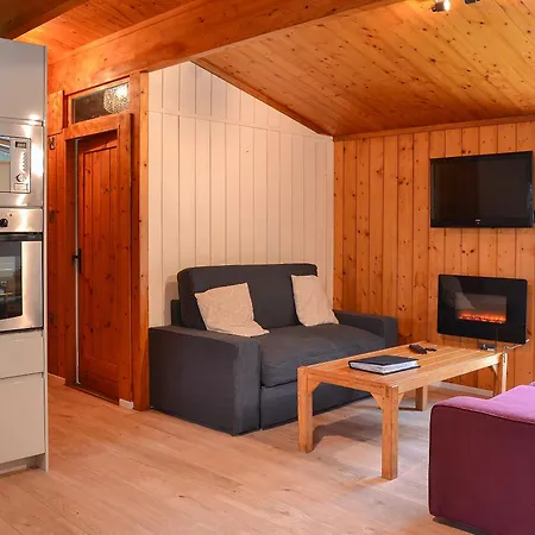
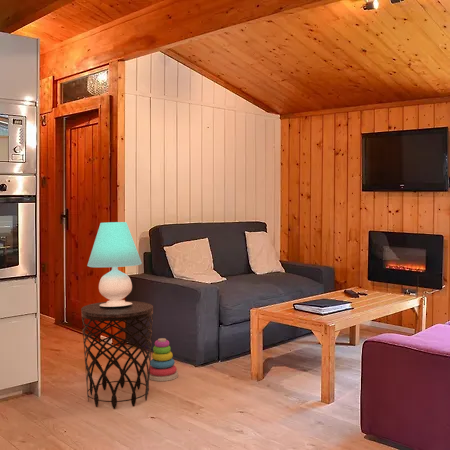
+ table lamp [86,221,143,307]
+ side table [80,300,154,410]
+ stacking toy [146,337,179,382]
